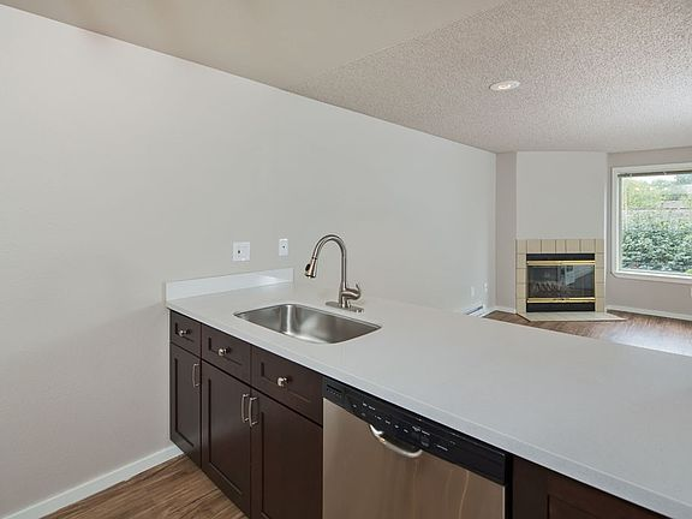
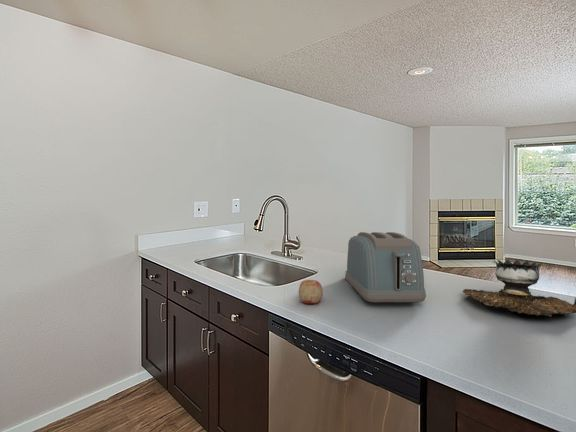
+ apple [297,279,324,305]
+ brazier [462,259,576,318]
+ toaster [344,231,427,303]
